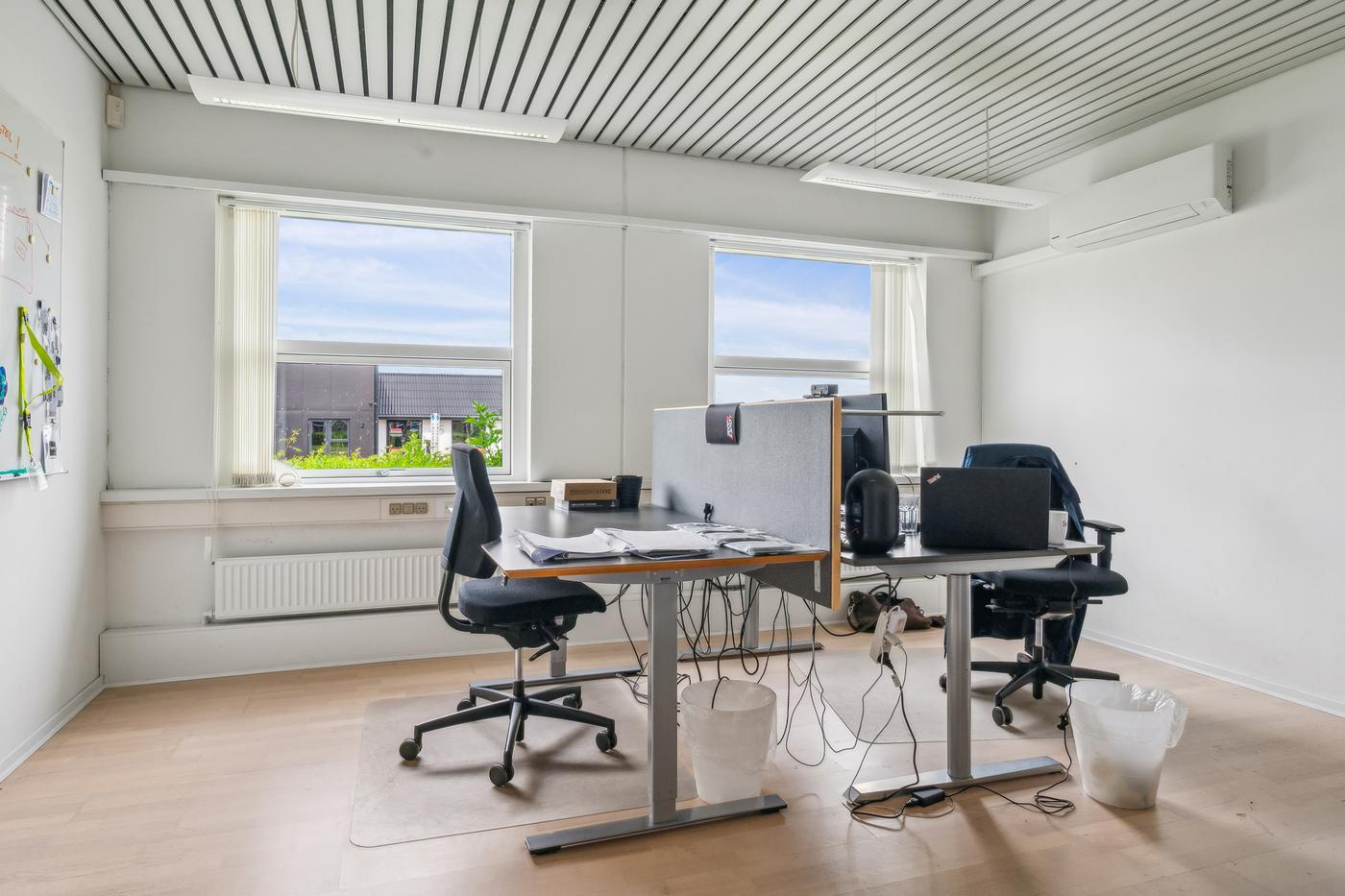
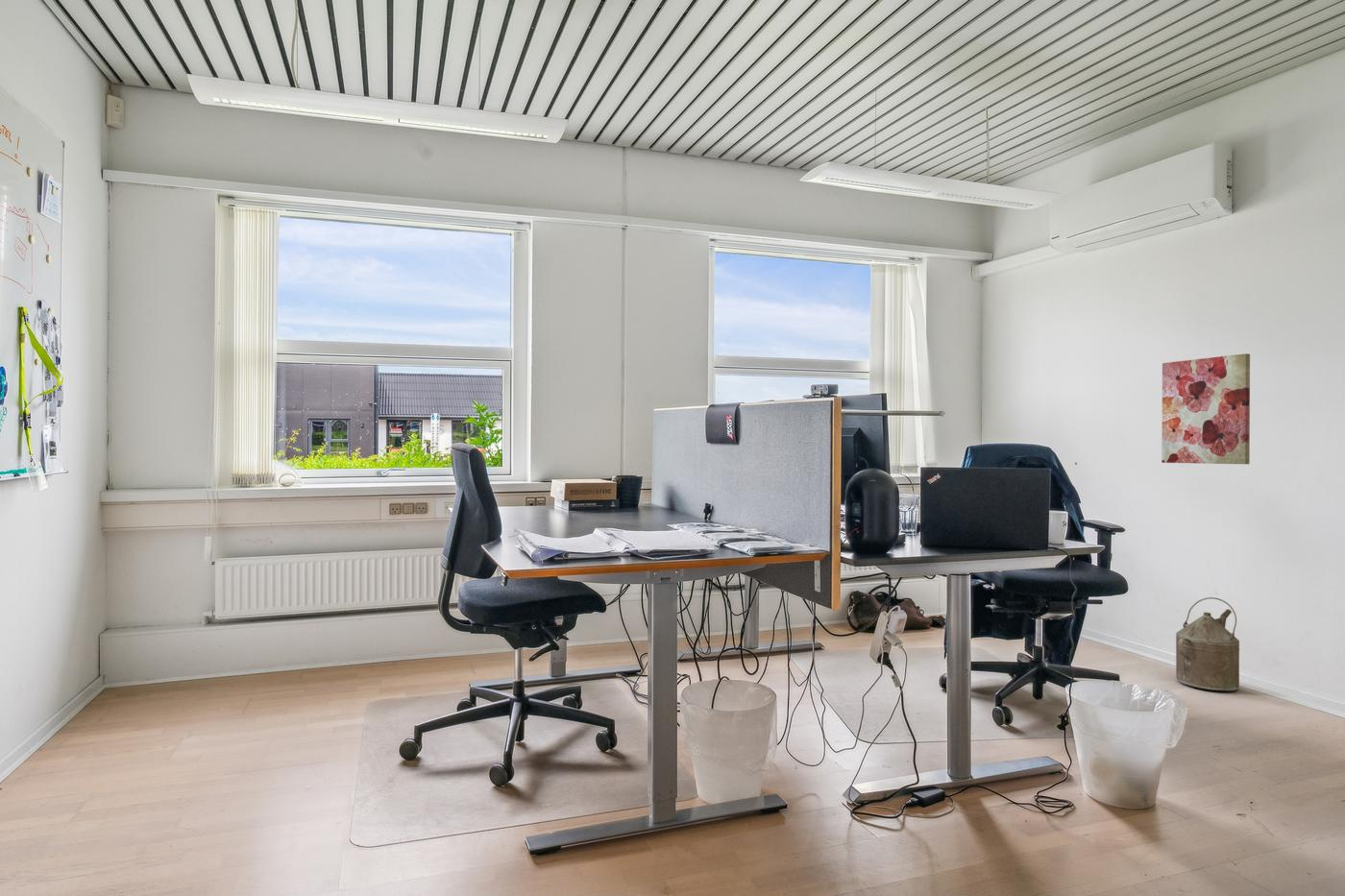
+ wall art [1161,352,1251,465]
+ watering can [1175,596,1240,691]
